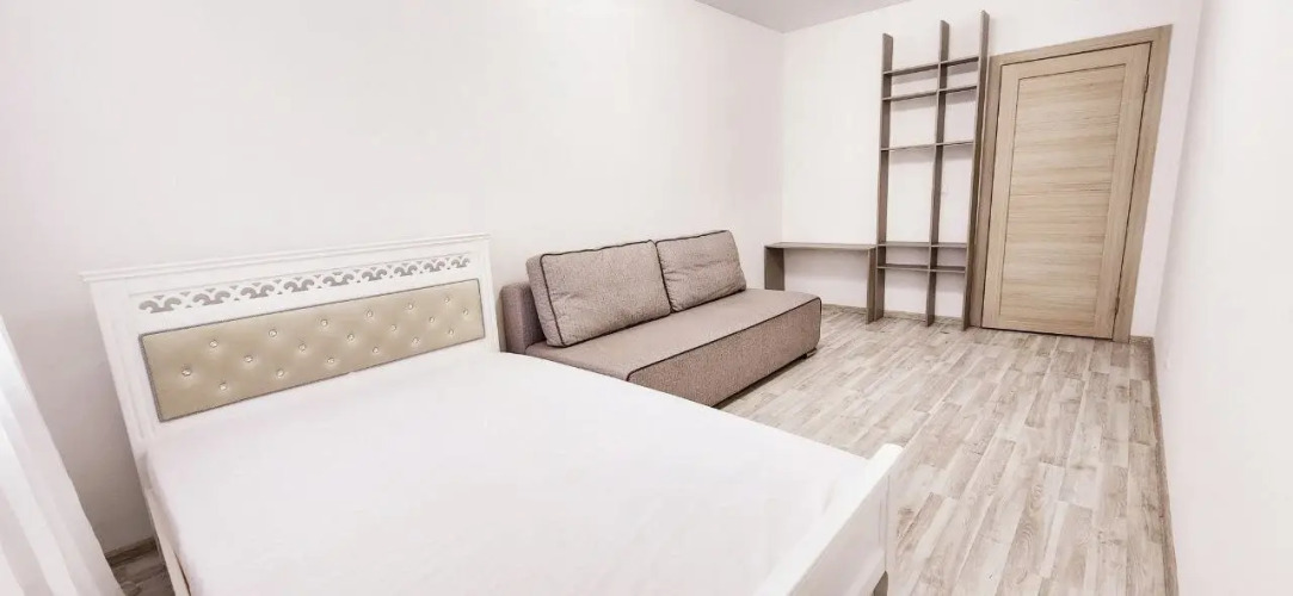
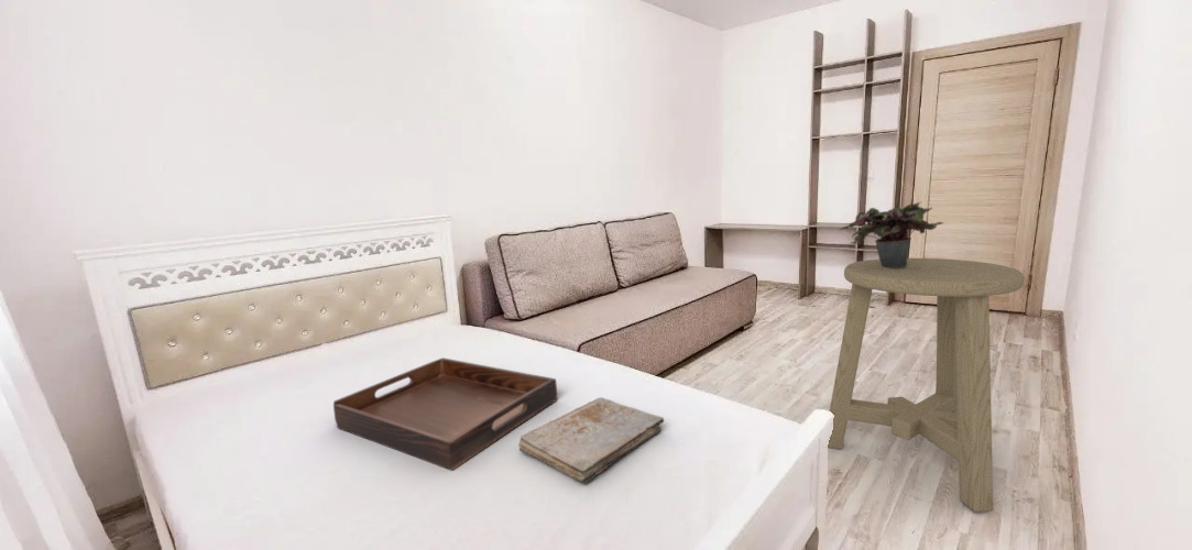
+ stool [828,257,1026,513]
+ potted plant [838,201,944,268]
+ serving tray [332,356,558,472]
+ book [517,396,666,484]
